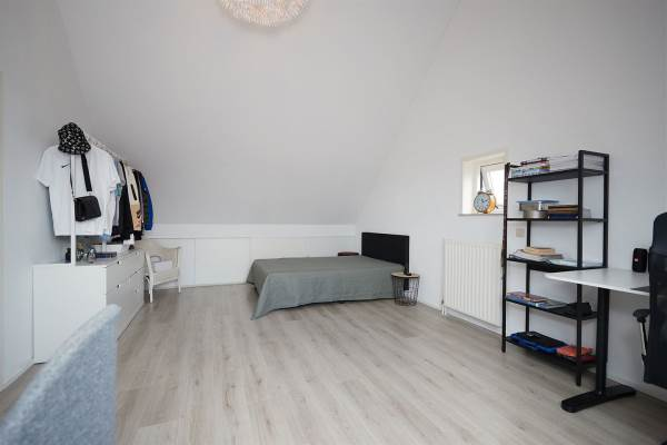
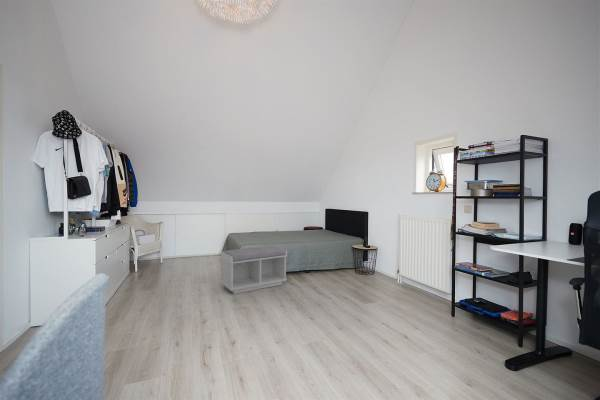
+ bench [220,245,288,295]
